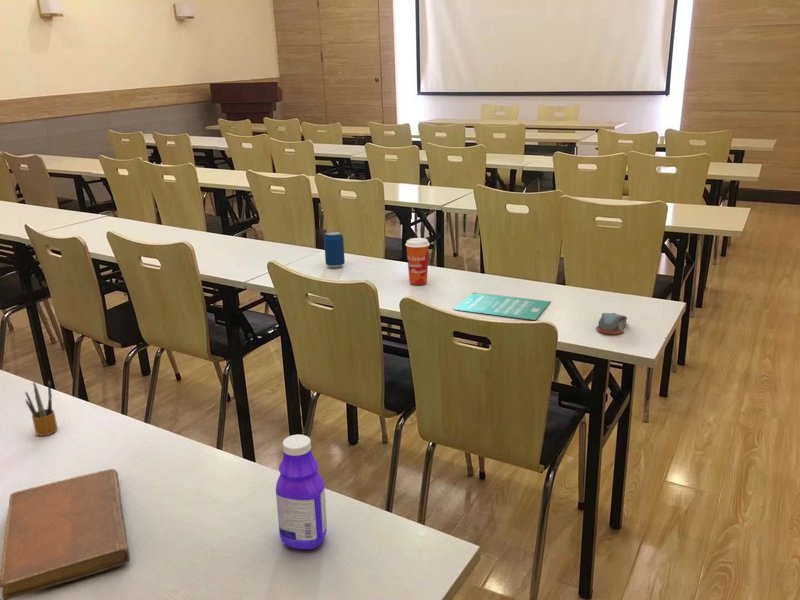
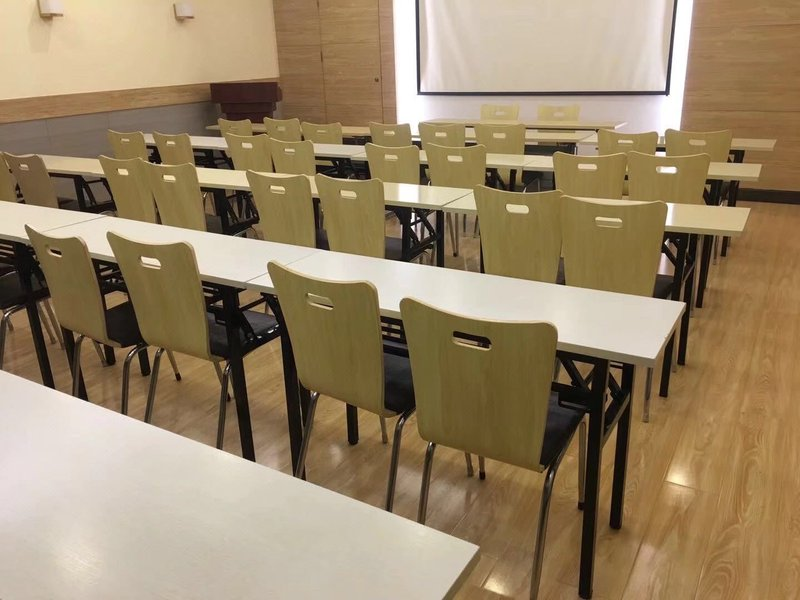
- computer mouse [595,312,628,335]
- paper cup [404,237,431,286]
- bottle [275,434,328,550]
- notebook [0,468,131,600]
- beverage can [323,230,346,269]
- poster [453,293,552,321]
- pencil box [24,380,59,437]
